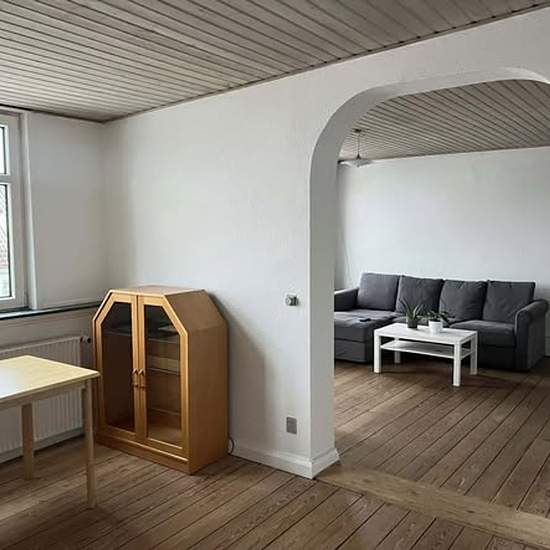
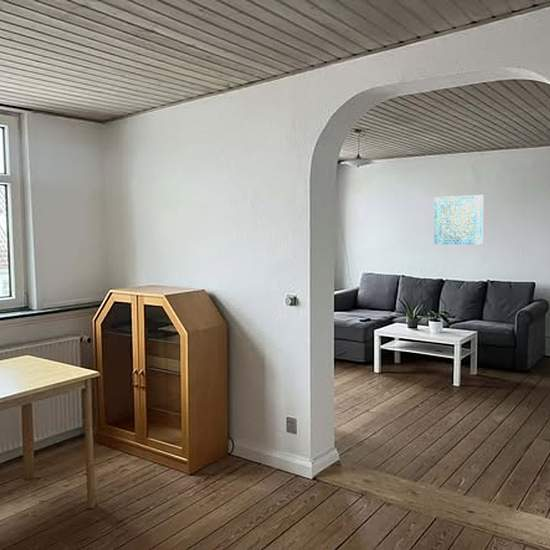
+ wall art [433,194,484,245]
